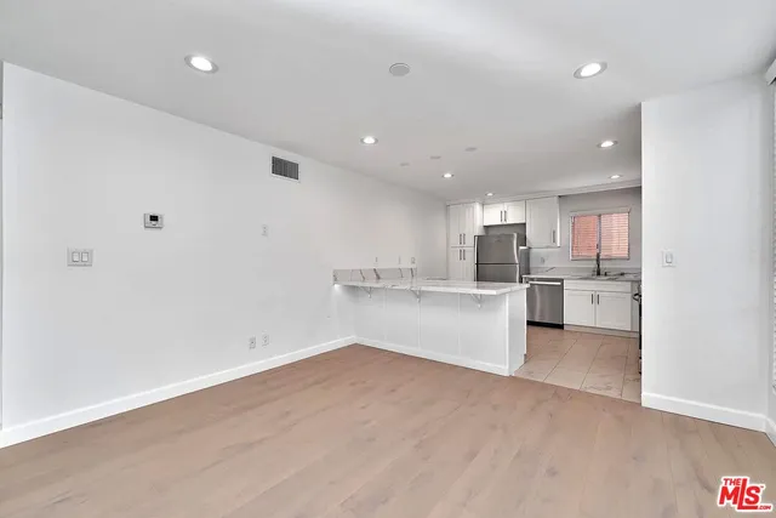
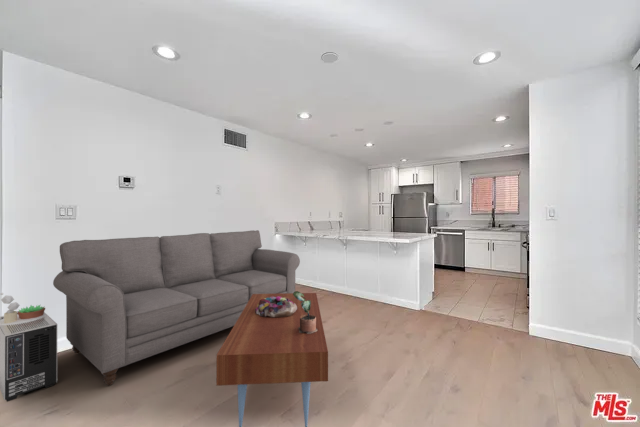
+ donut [255,296,297,318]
+ air purifier [0,311,58,403]
+ sofa [52,229,301,386]
+ coffee table [215,292,329,427]
+ potted plant [293,290,318,334]
+ succulent plant [0,292,47,325]
